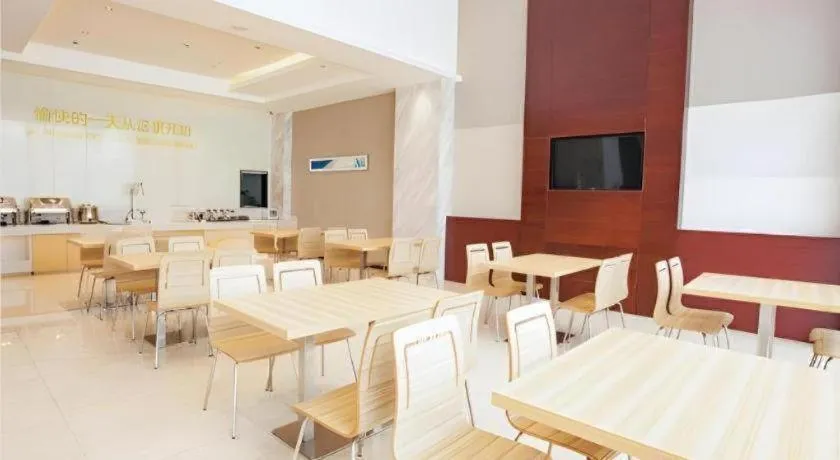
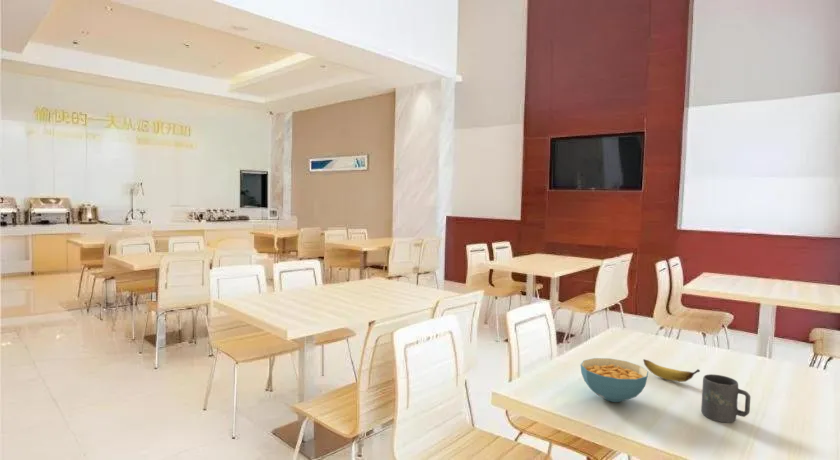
+ cereal bowl [580,357,649,403]
+ banana [642,358,701,383]
+ mug [700,373,751,423]
